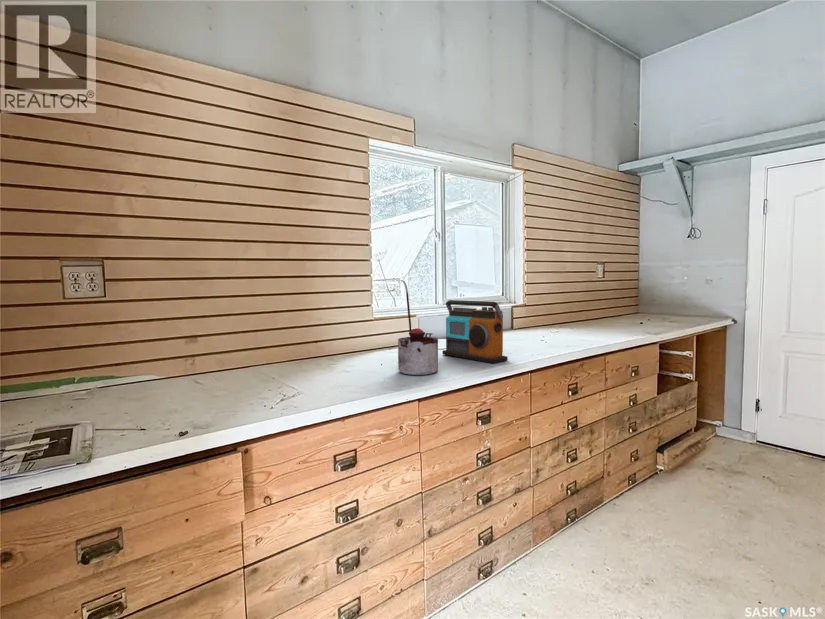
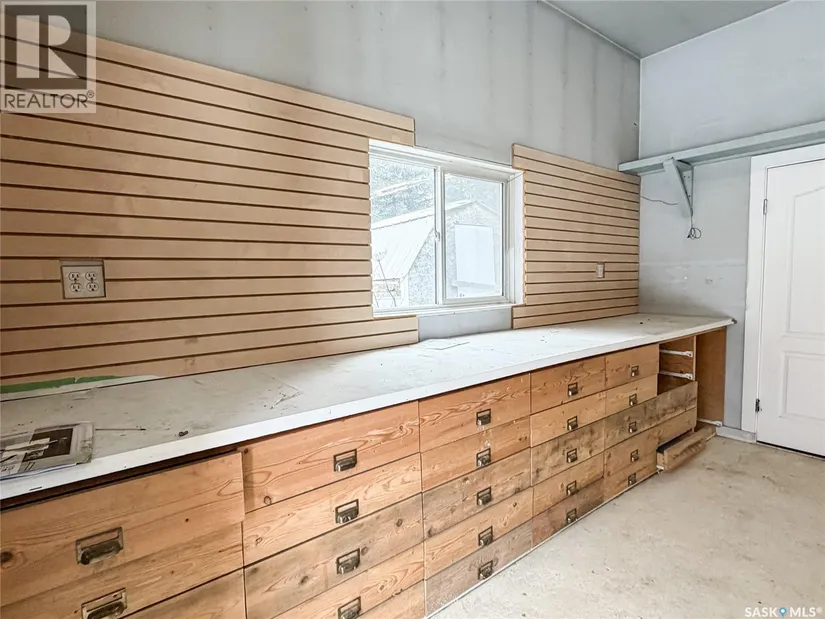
- radio [442,299,509,364]
- paint can [396,279,439,376]
